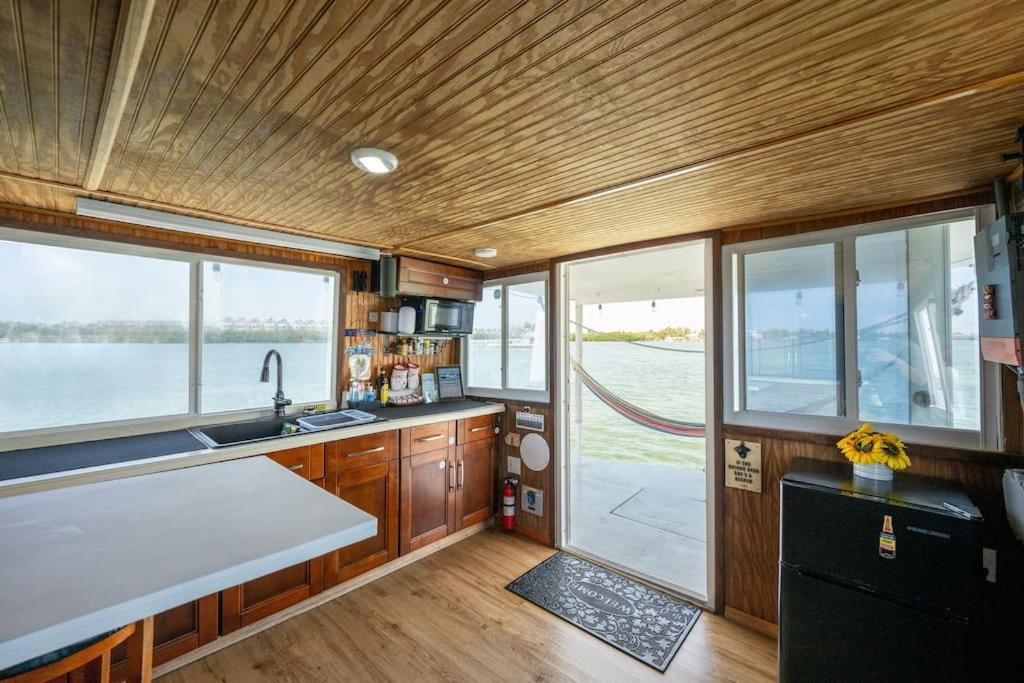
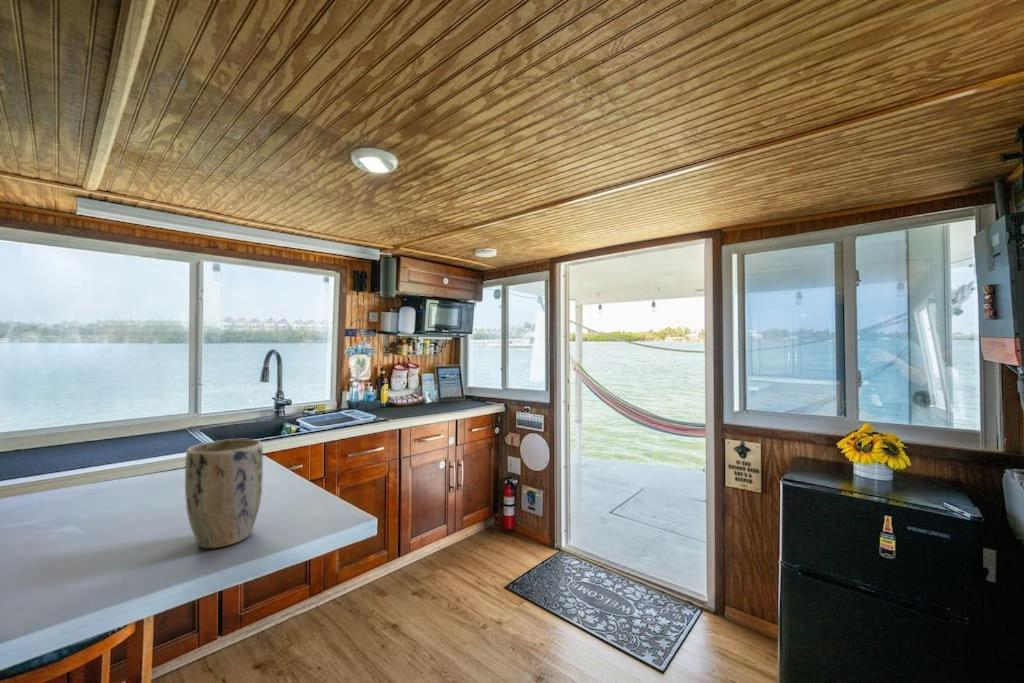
+ plant pot [184,438,264,549]
